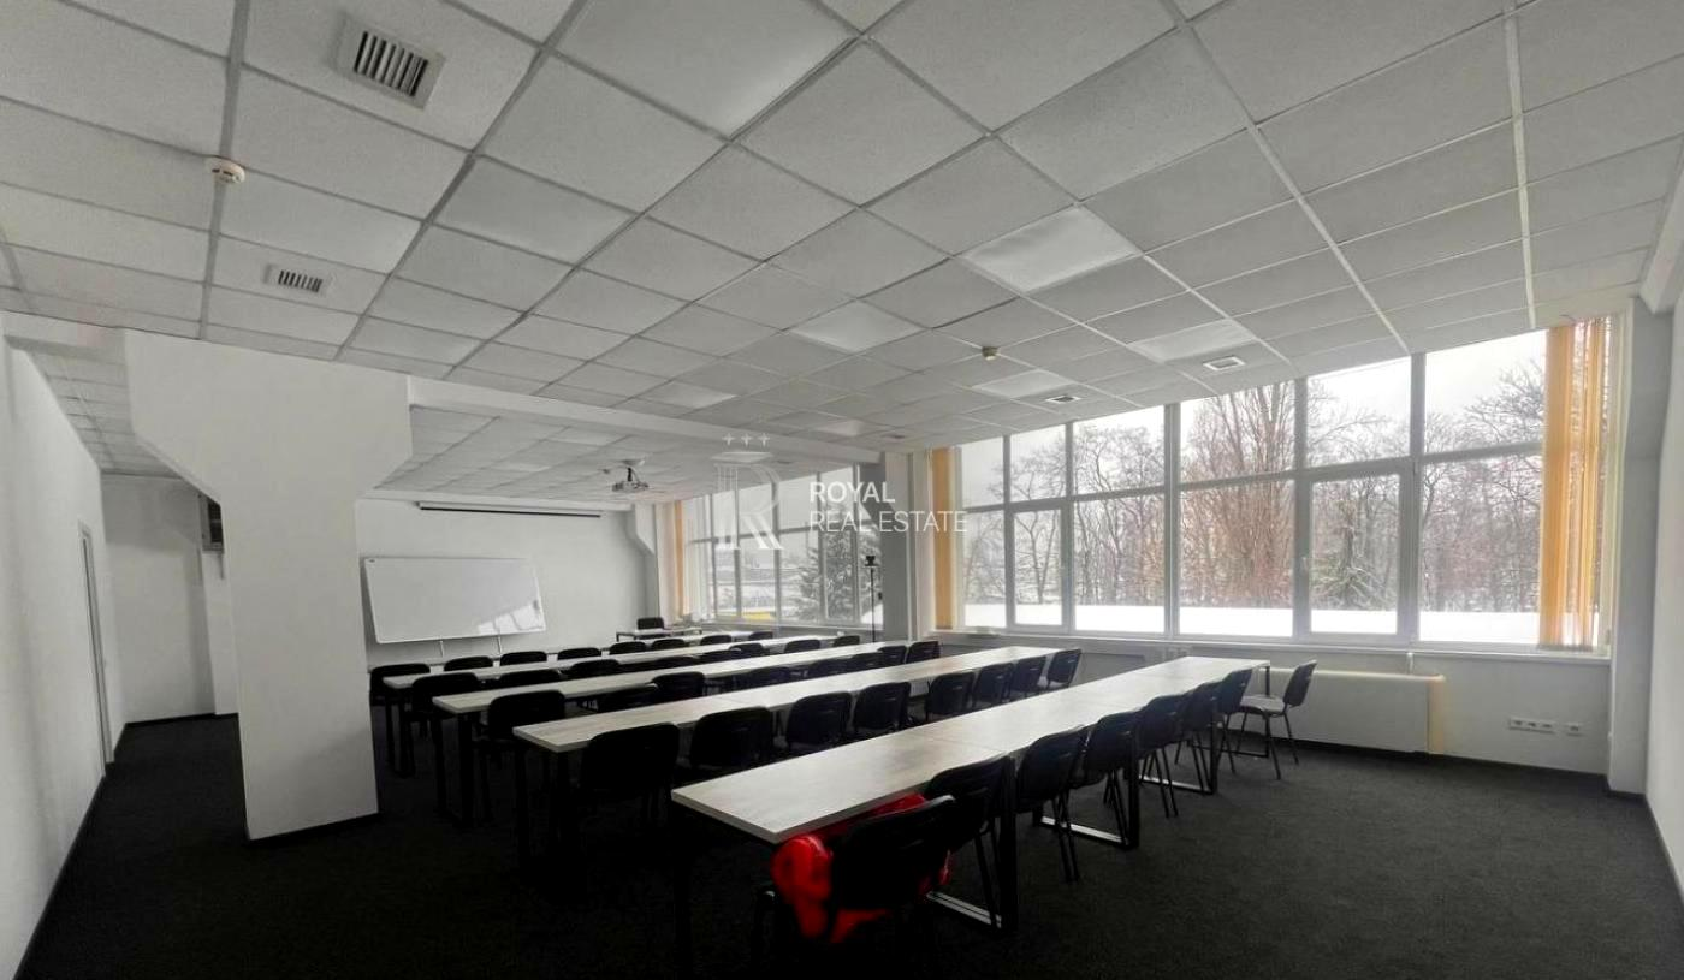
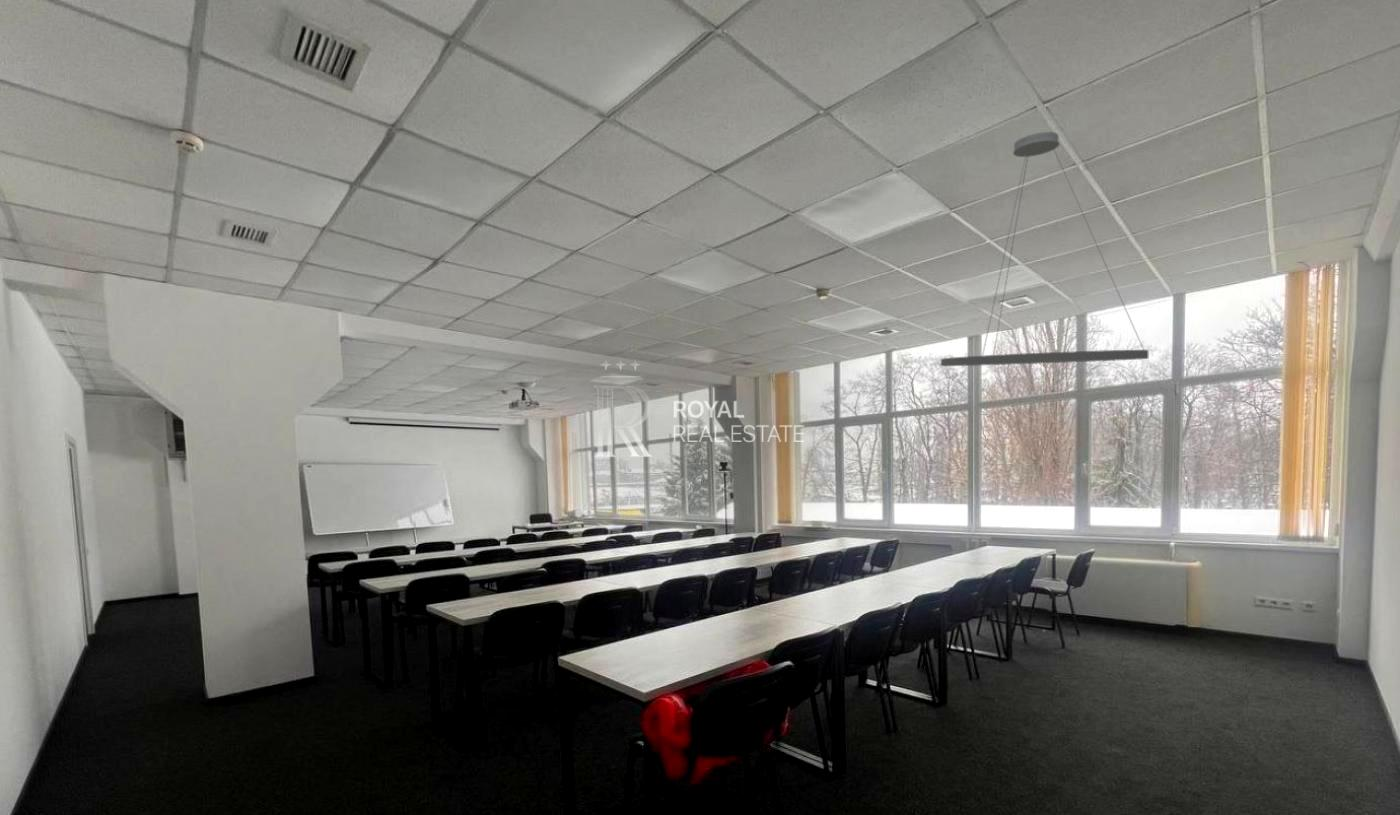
+ pendant light [940,131,1150,367]
